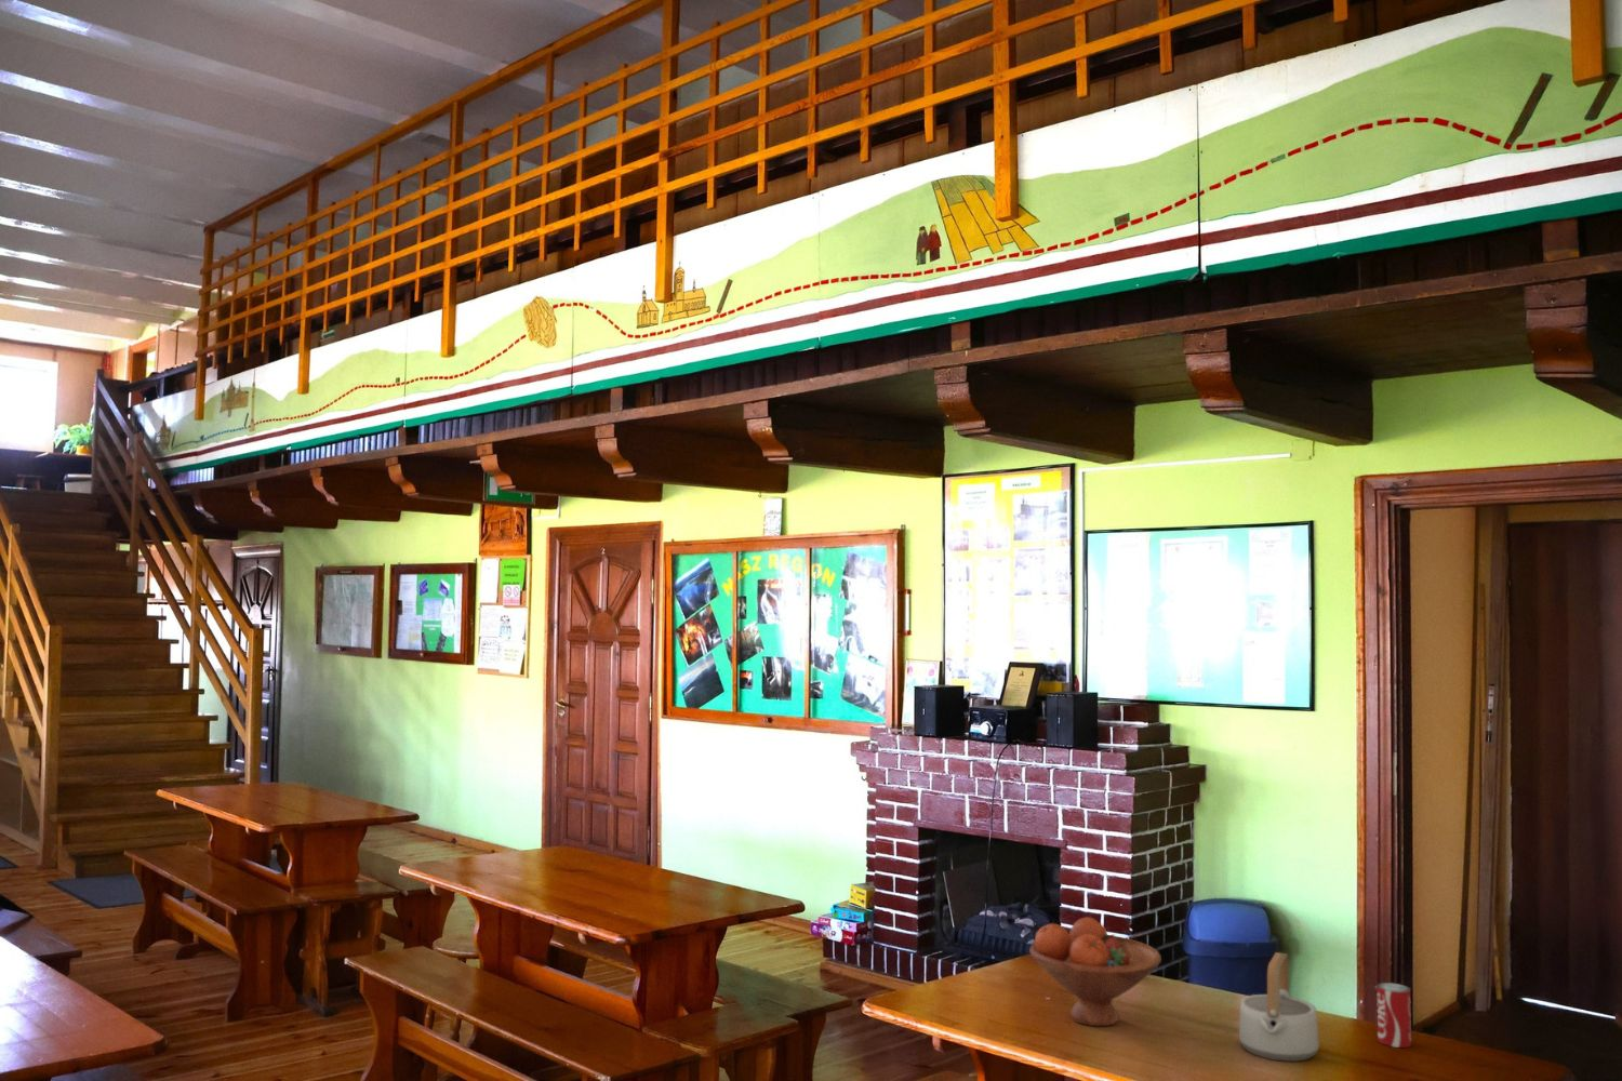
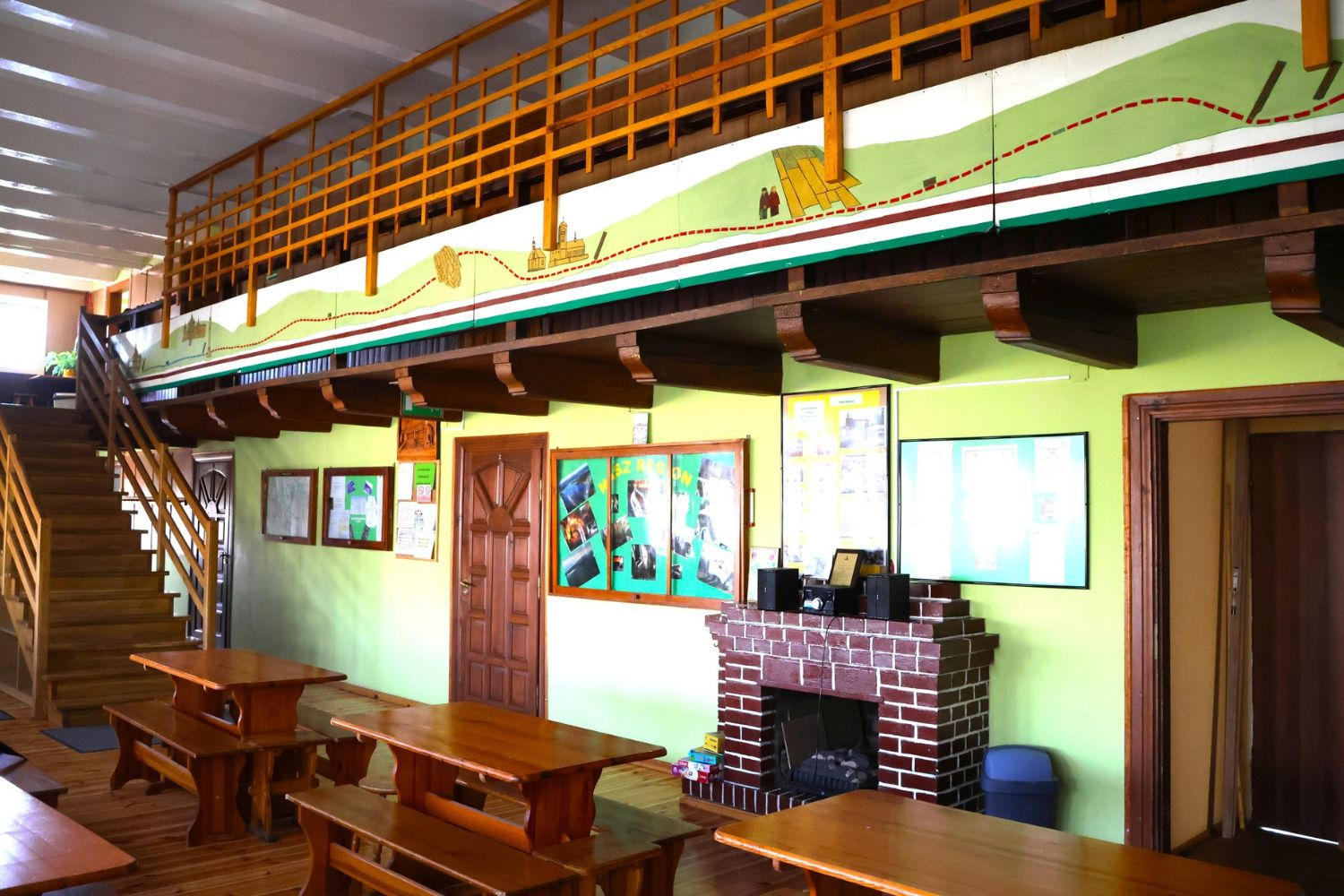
- fruit bowl [1028,916,1162,1027]
- beverage can [1377,982,1412,1048]
- teapot [1238,951,1320,1063]
